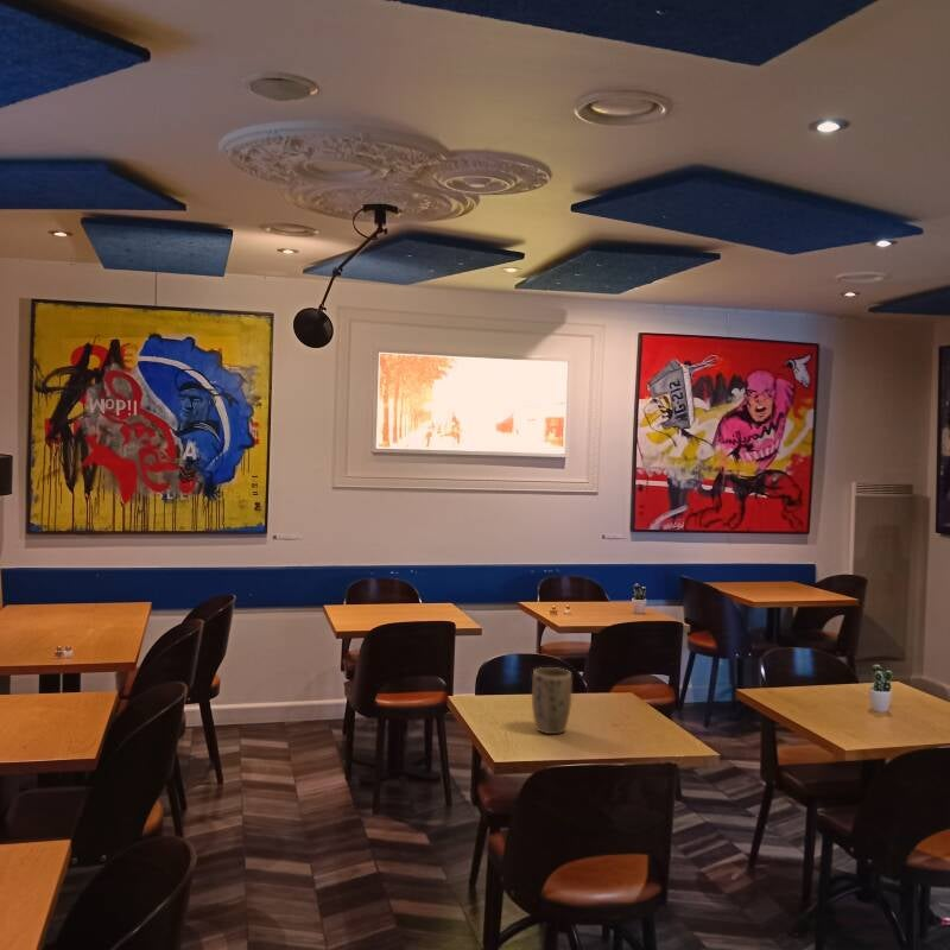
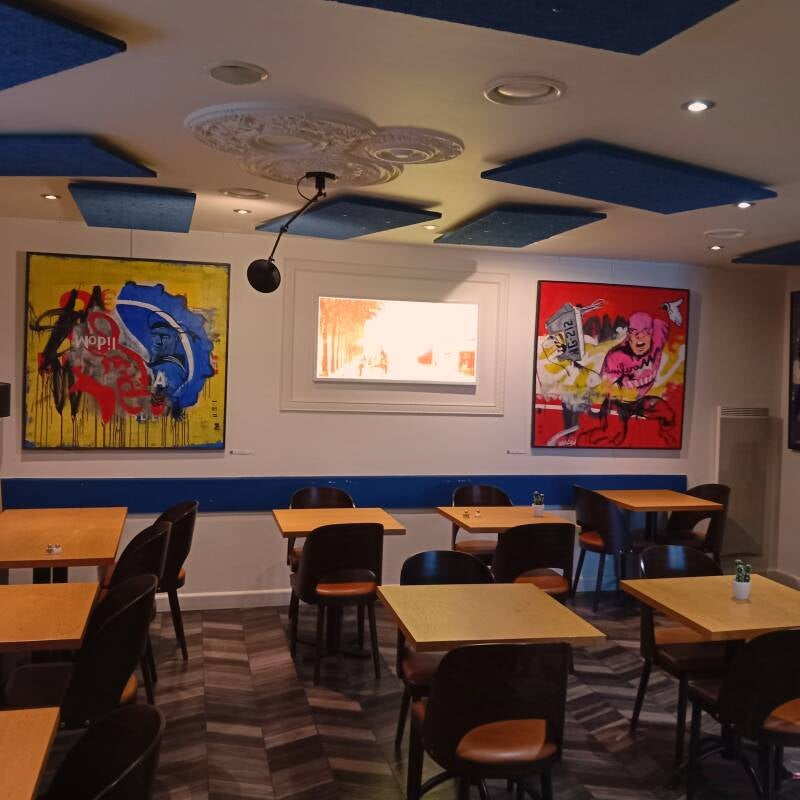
- plant pot [531,666,572,735]
